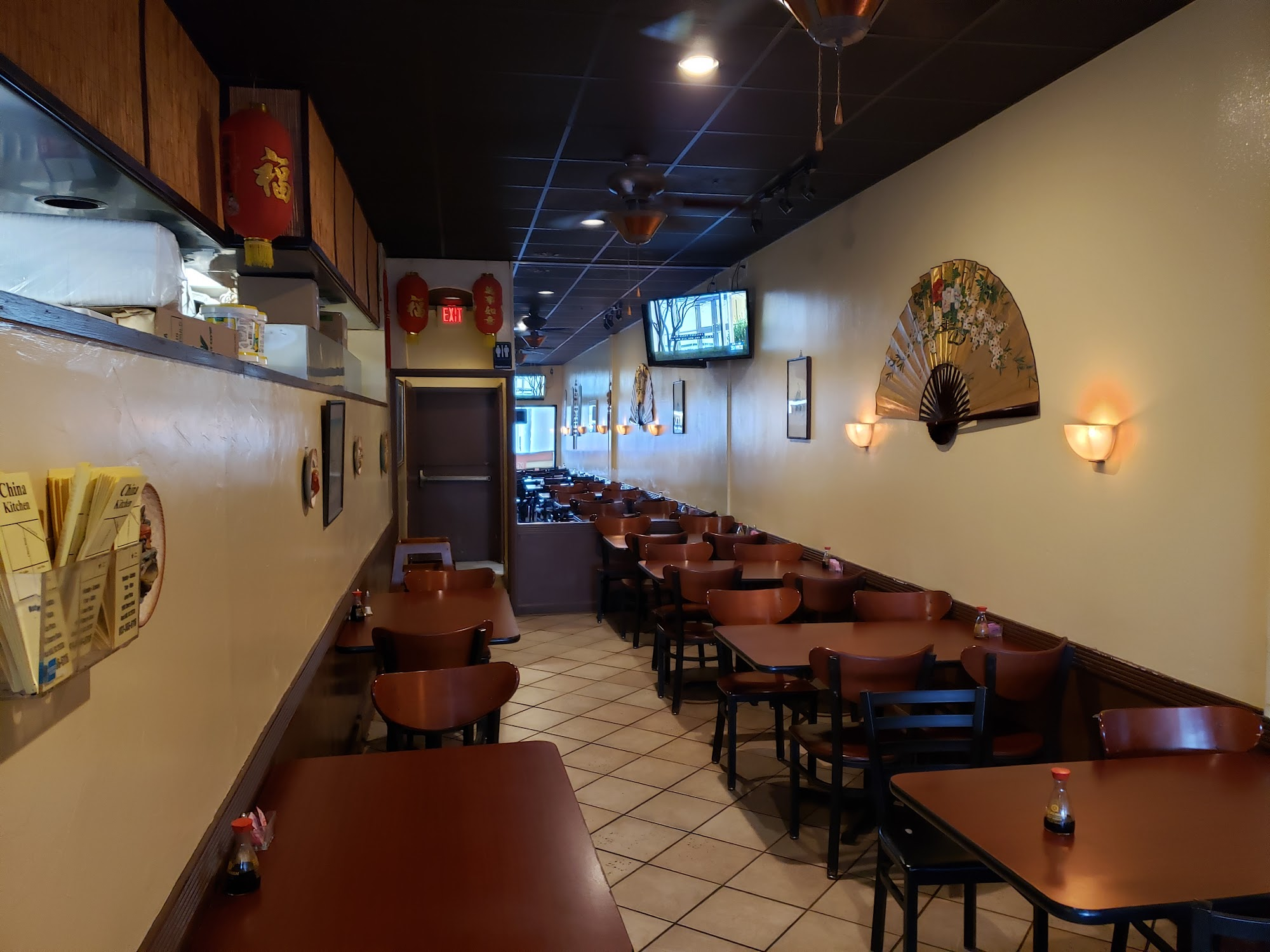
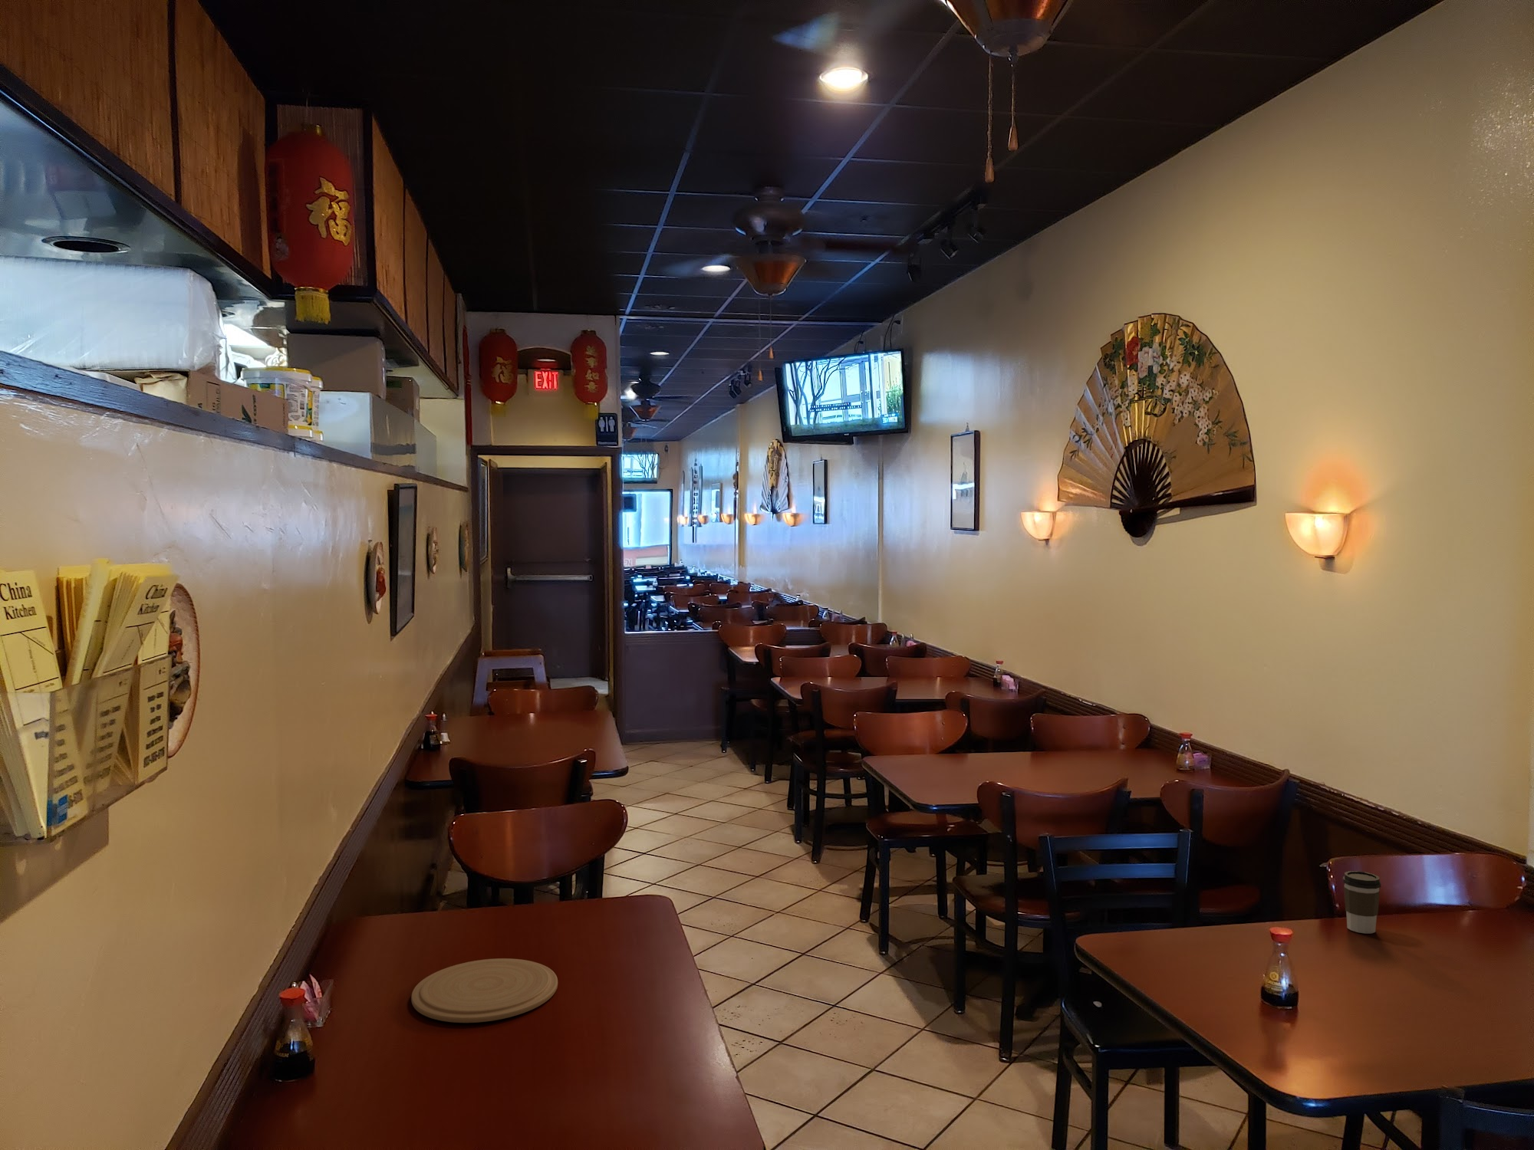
+ coffee cup [1342,870,1382,935]
+ plate [411,958,558,1023]
